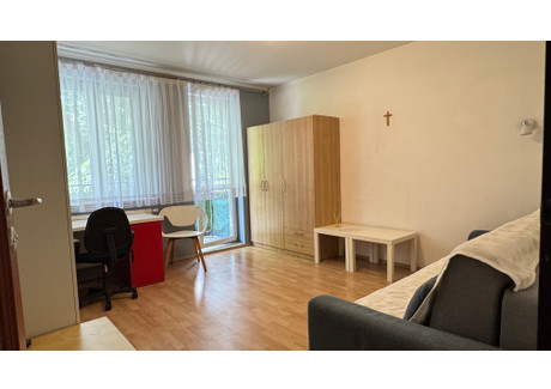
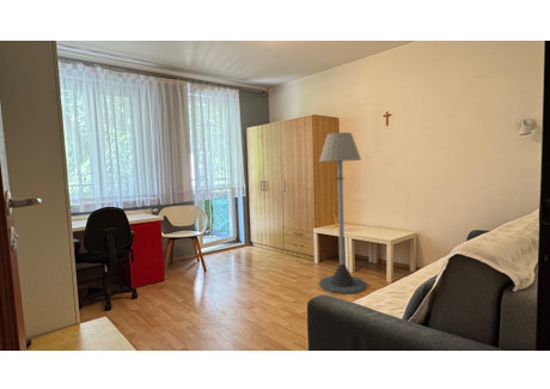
+ floor lamp [318,132,367,296]
